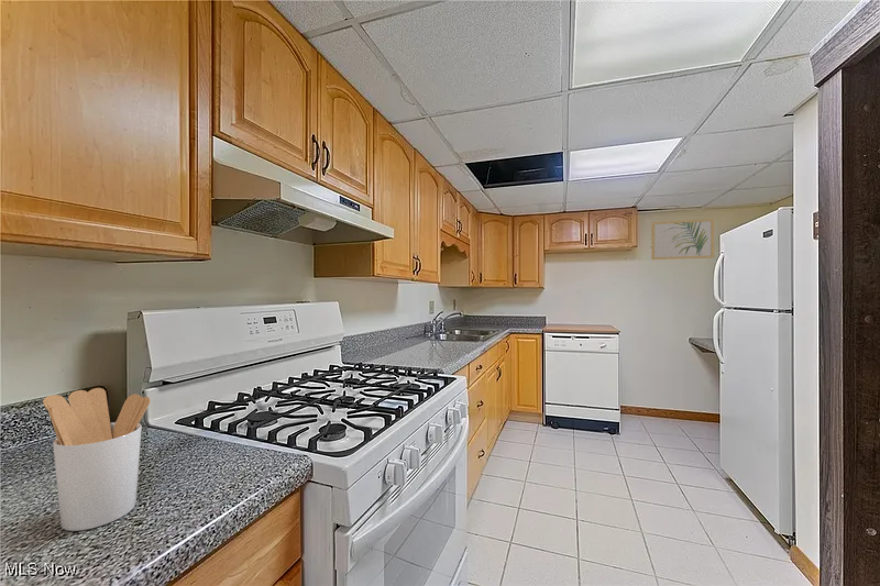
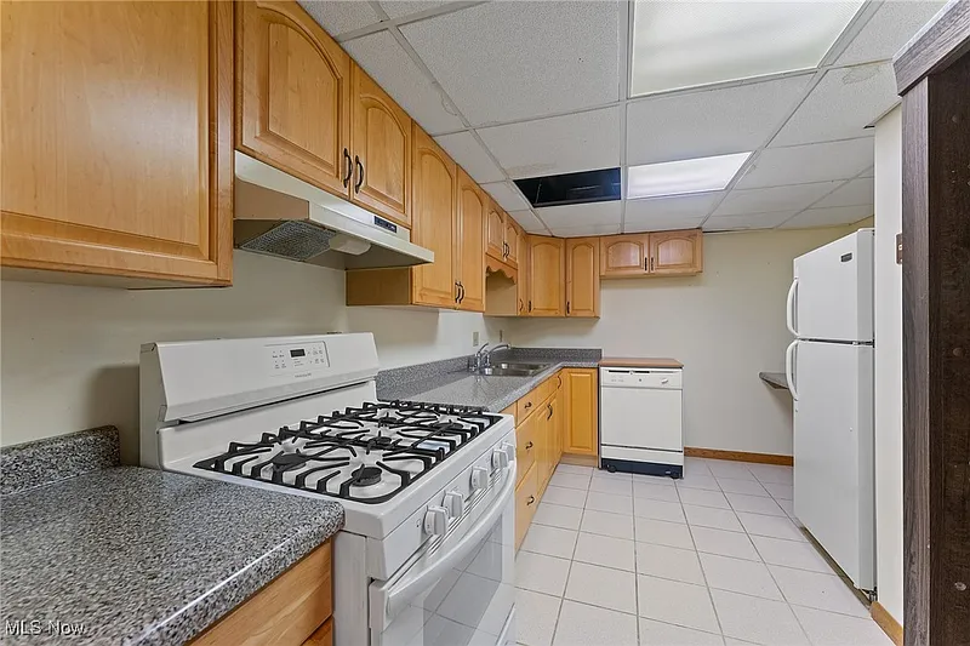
- utensil holder [42,387,151,532]
- wall art [650,218,715,261]
